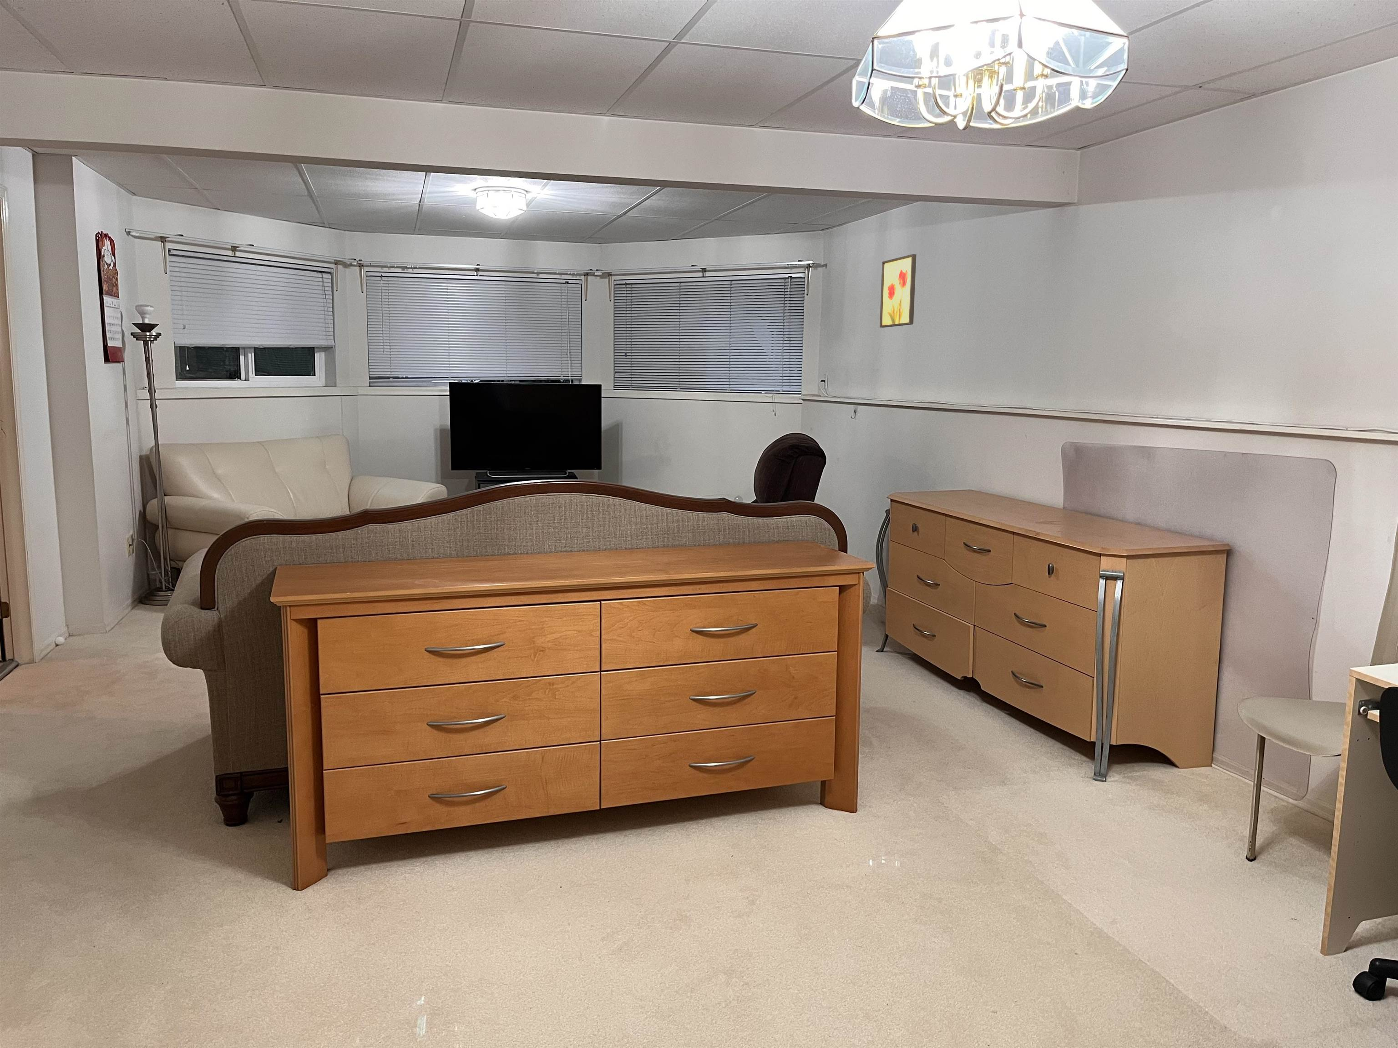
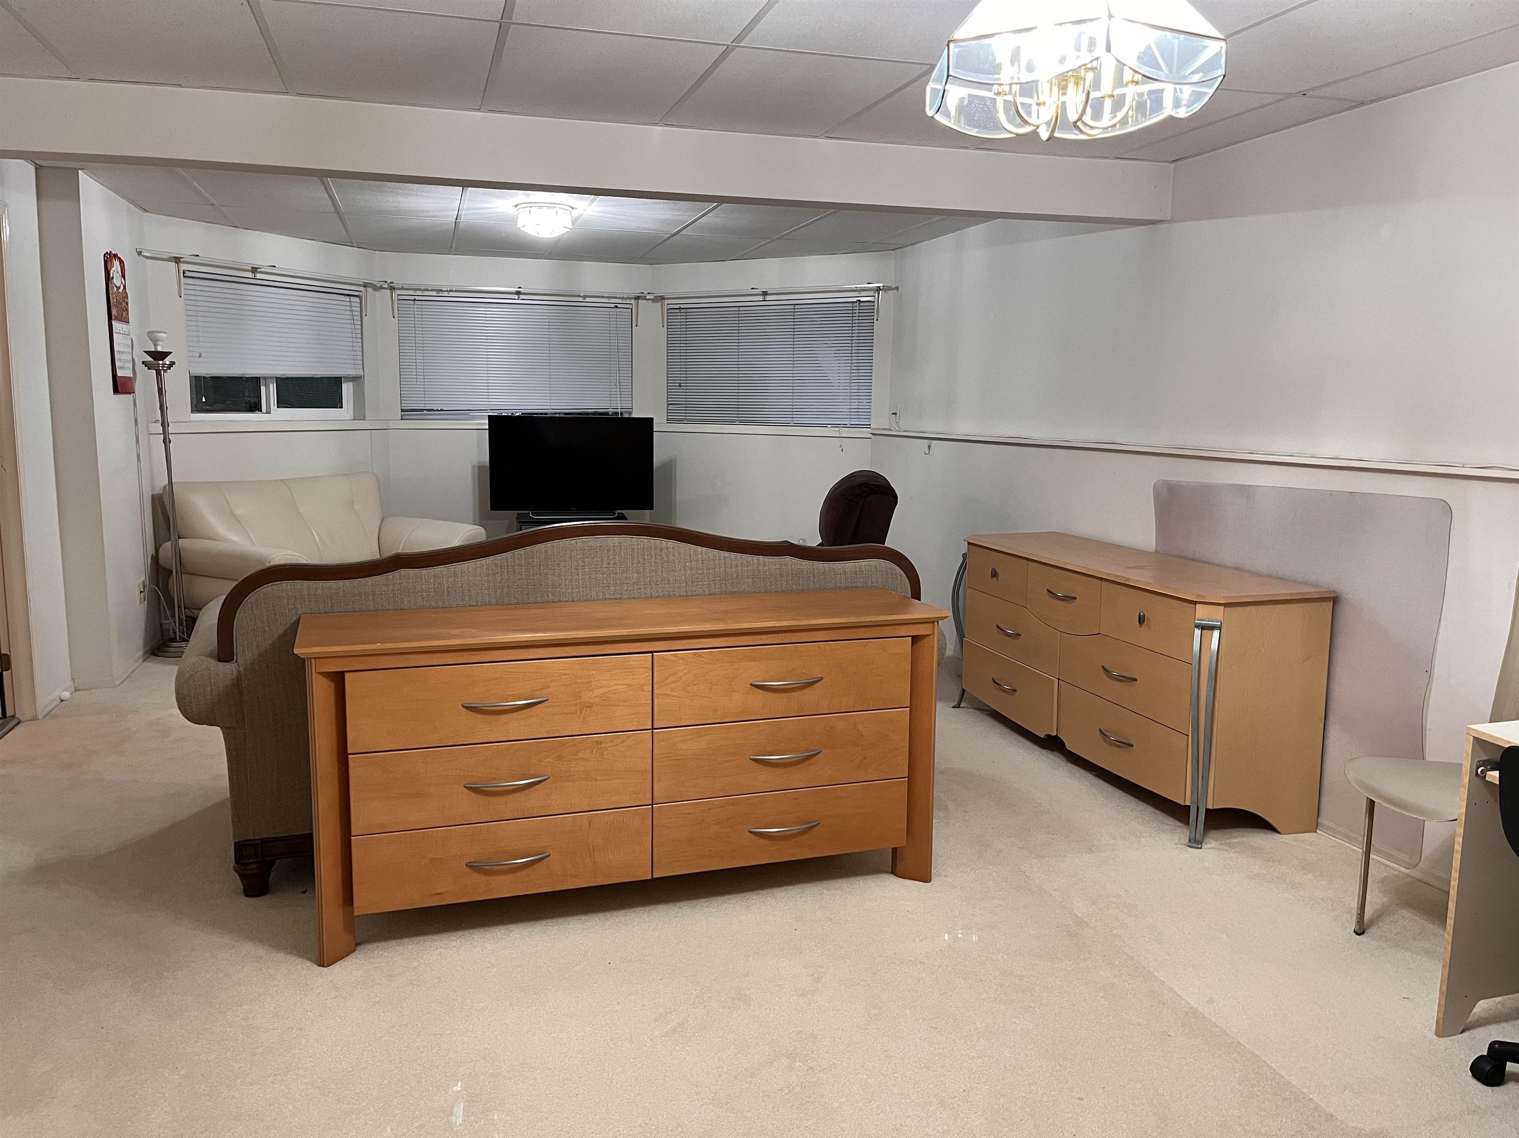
- wall art [880,254,917,328]
